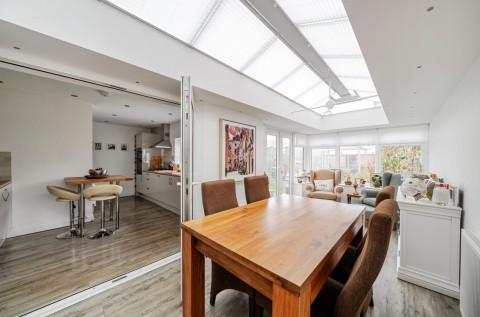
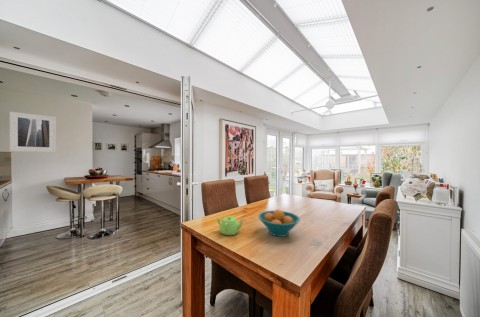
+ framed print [9,111,57,153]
+ teapot [216,215,246,236]
+ fruit bowl [257,208,301,238]
